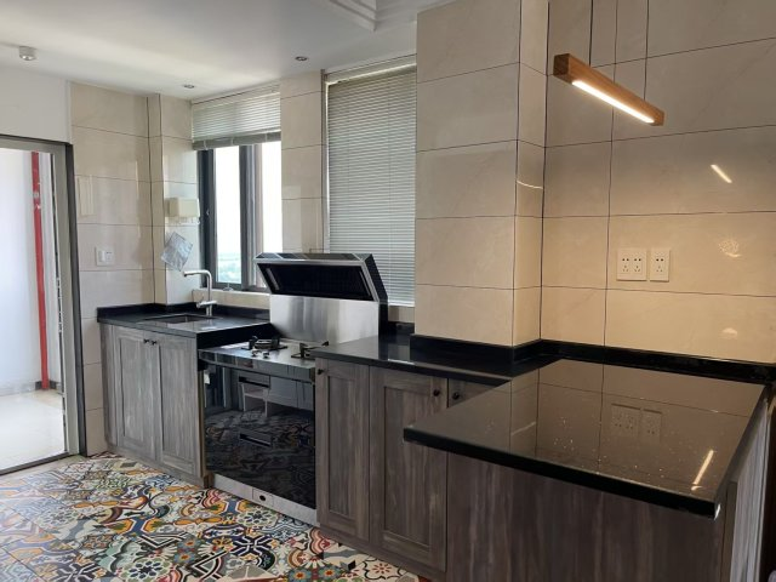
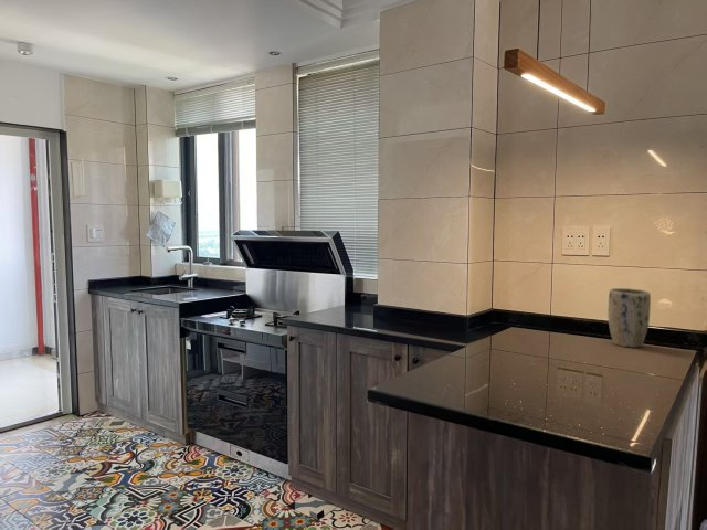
+ plant pot [608,287,652,349]
